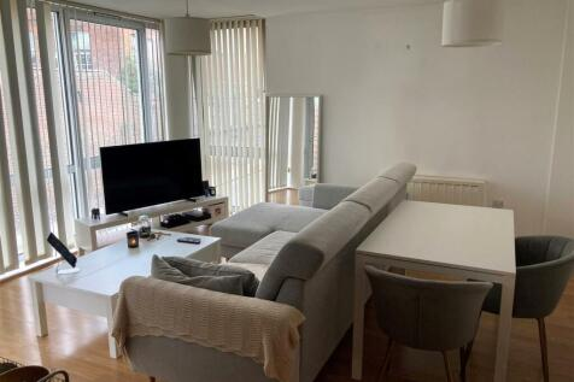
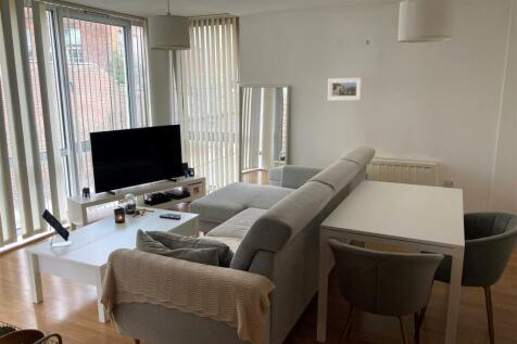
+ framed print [327,77,363,102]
